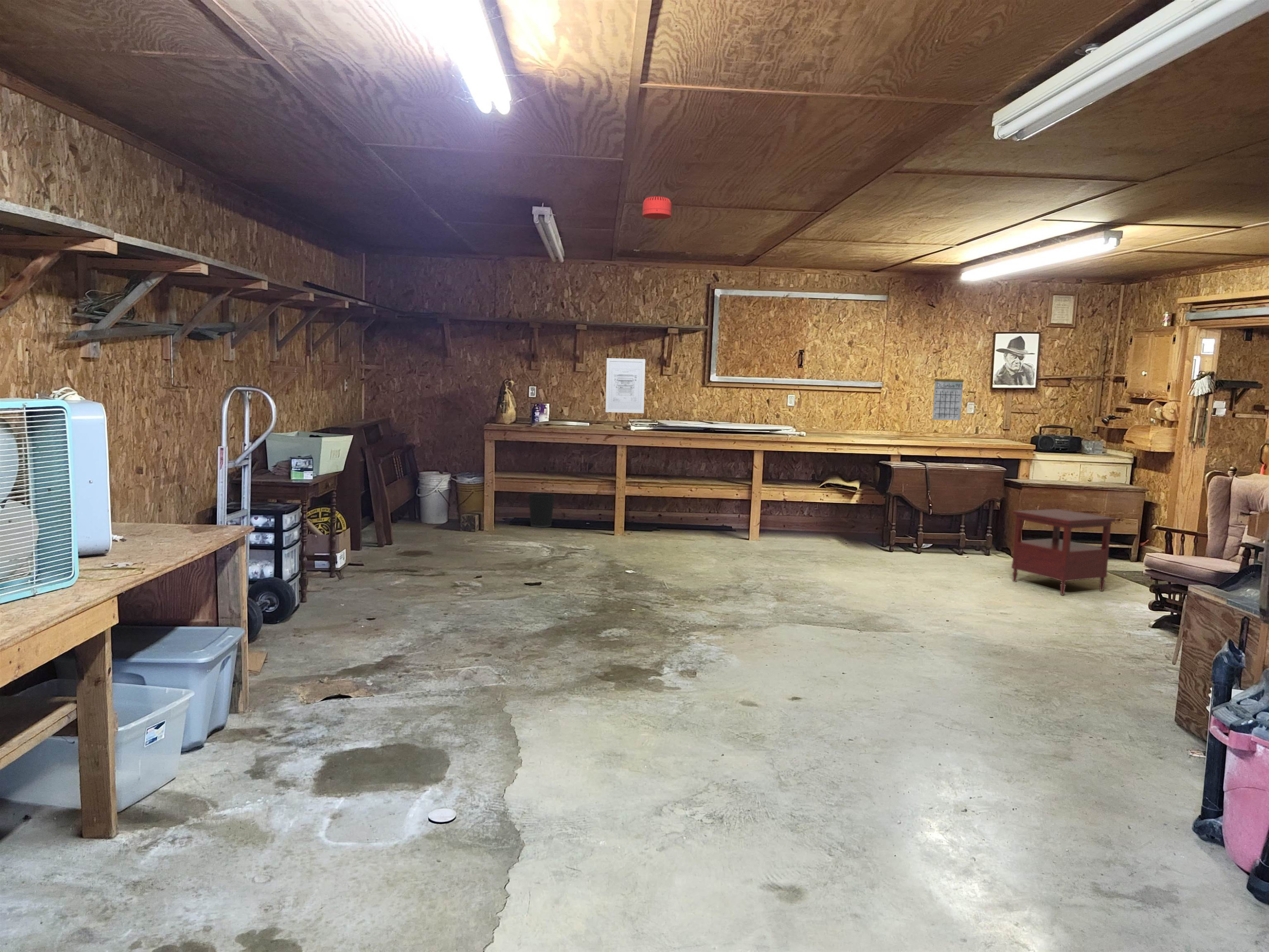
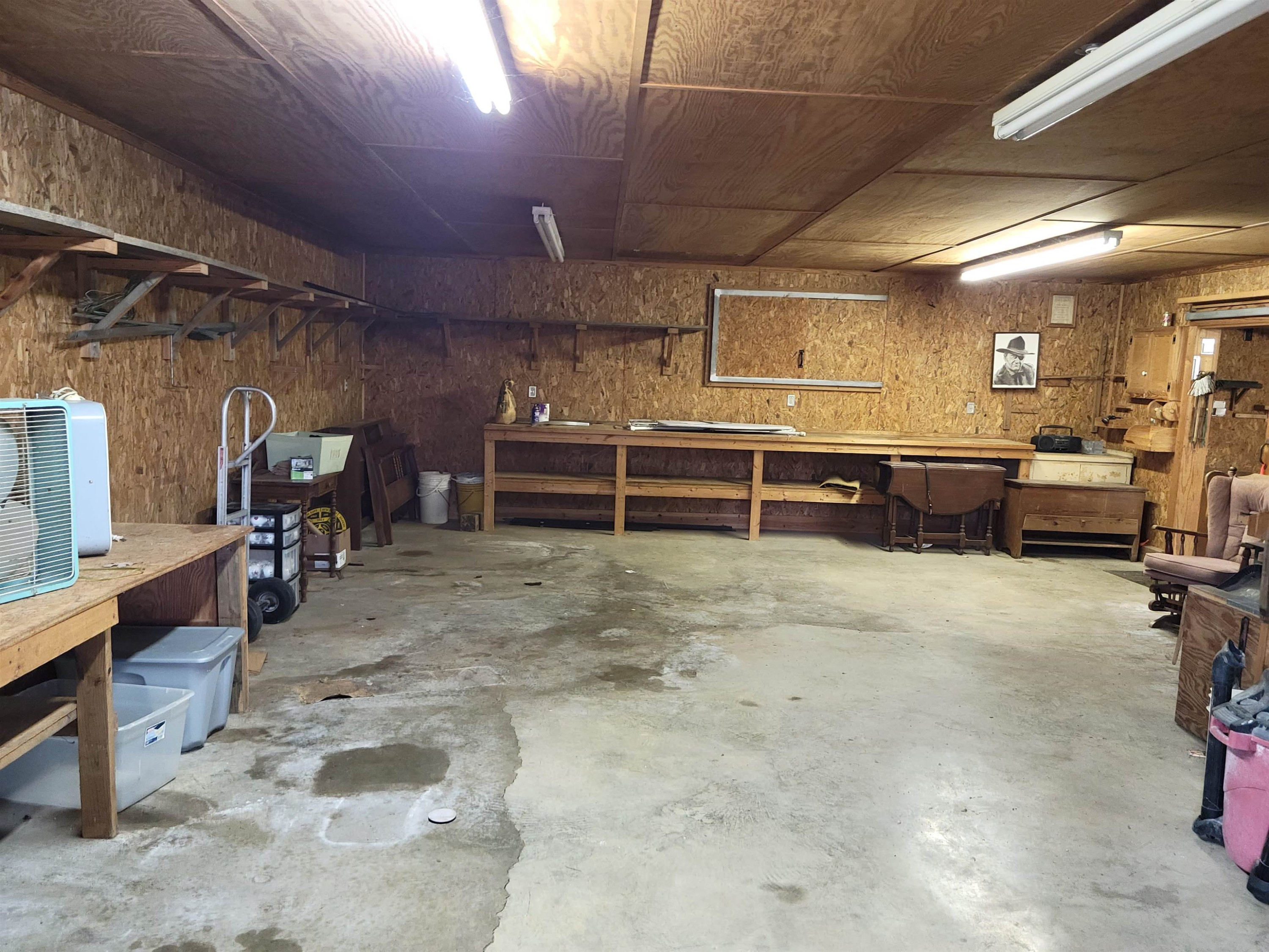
- smoke detector [642,196,672,219]
- wastebasket [527,493,555,528]
- wall art [605,358,646,414]
- calendar [932,369,964,421]
- side table [1011,508,1116,595]
